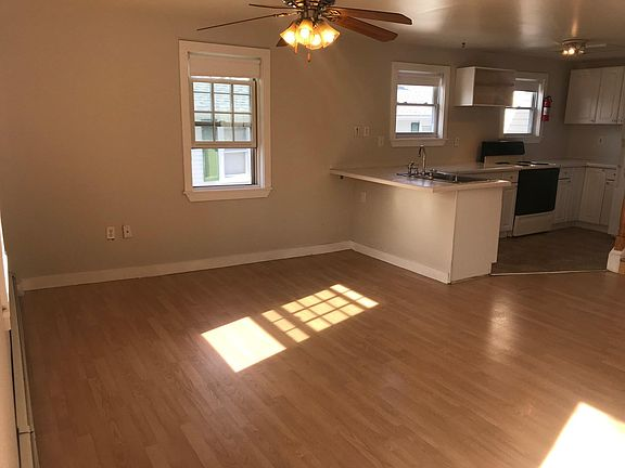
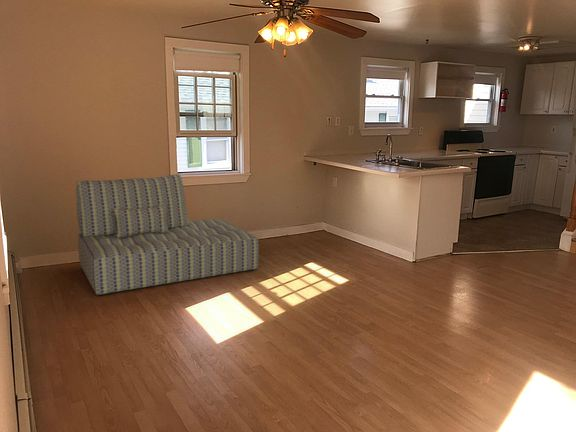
+ sofa [75,173,259,296]
